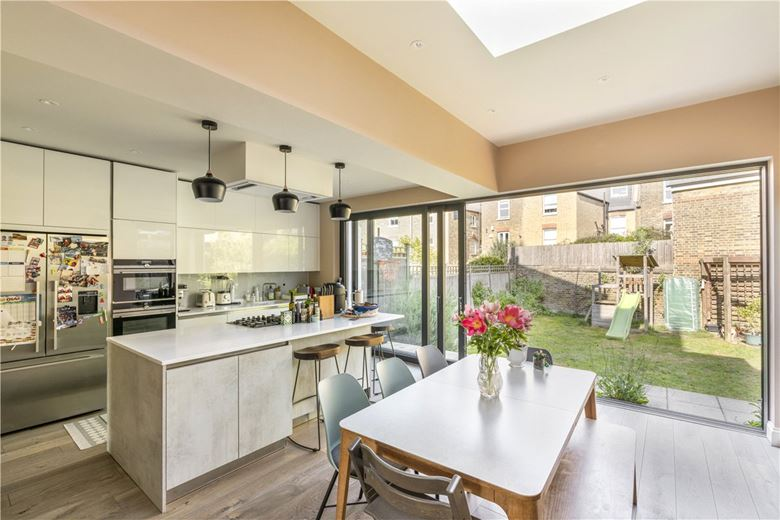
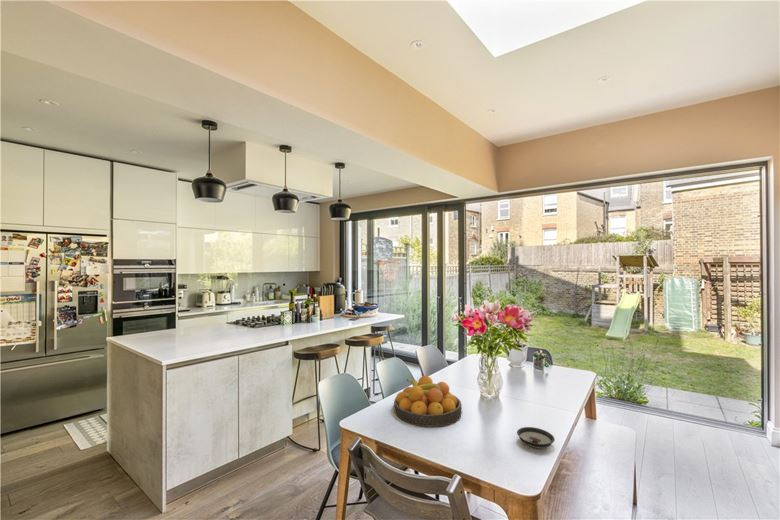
+ fruit bowl [393,375,463,428]
+ saucer [516,426,556,449]
